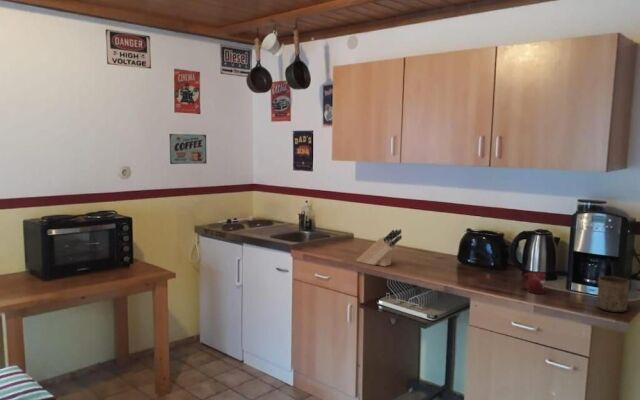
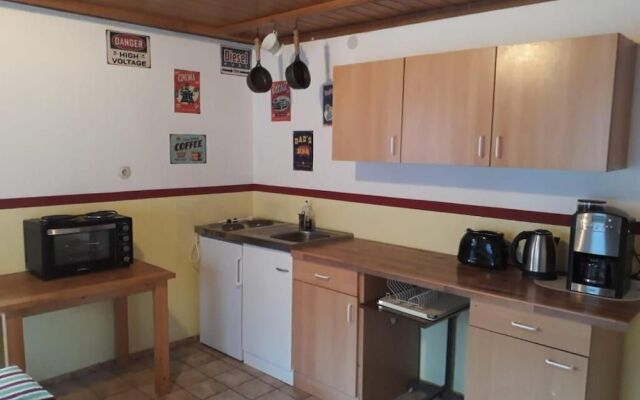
- cup [521,271,547,295]
- knife block [356,228,403,267]
- cup [596,275,631,313]
